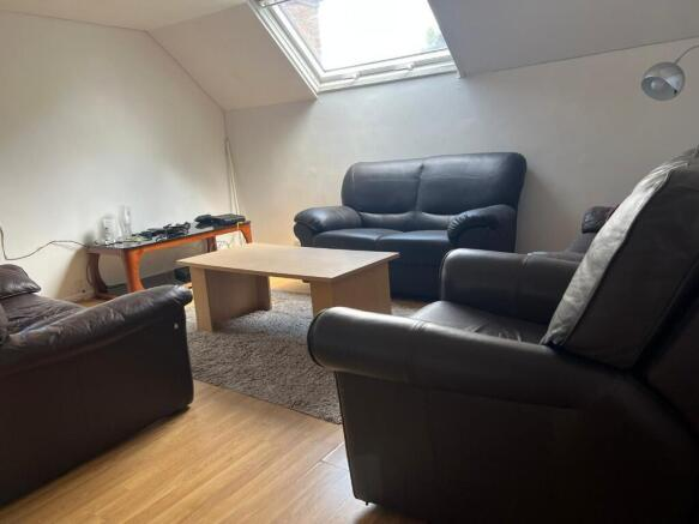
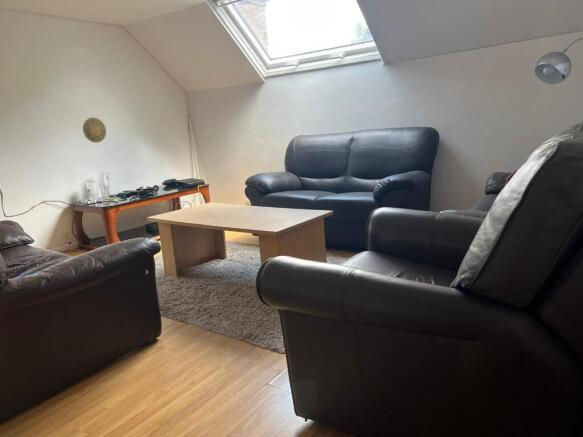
+ decorative plate [82,116,107,144]
